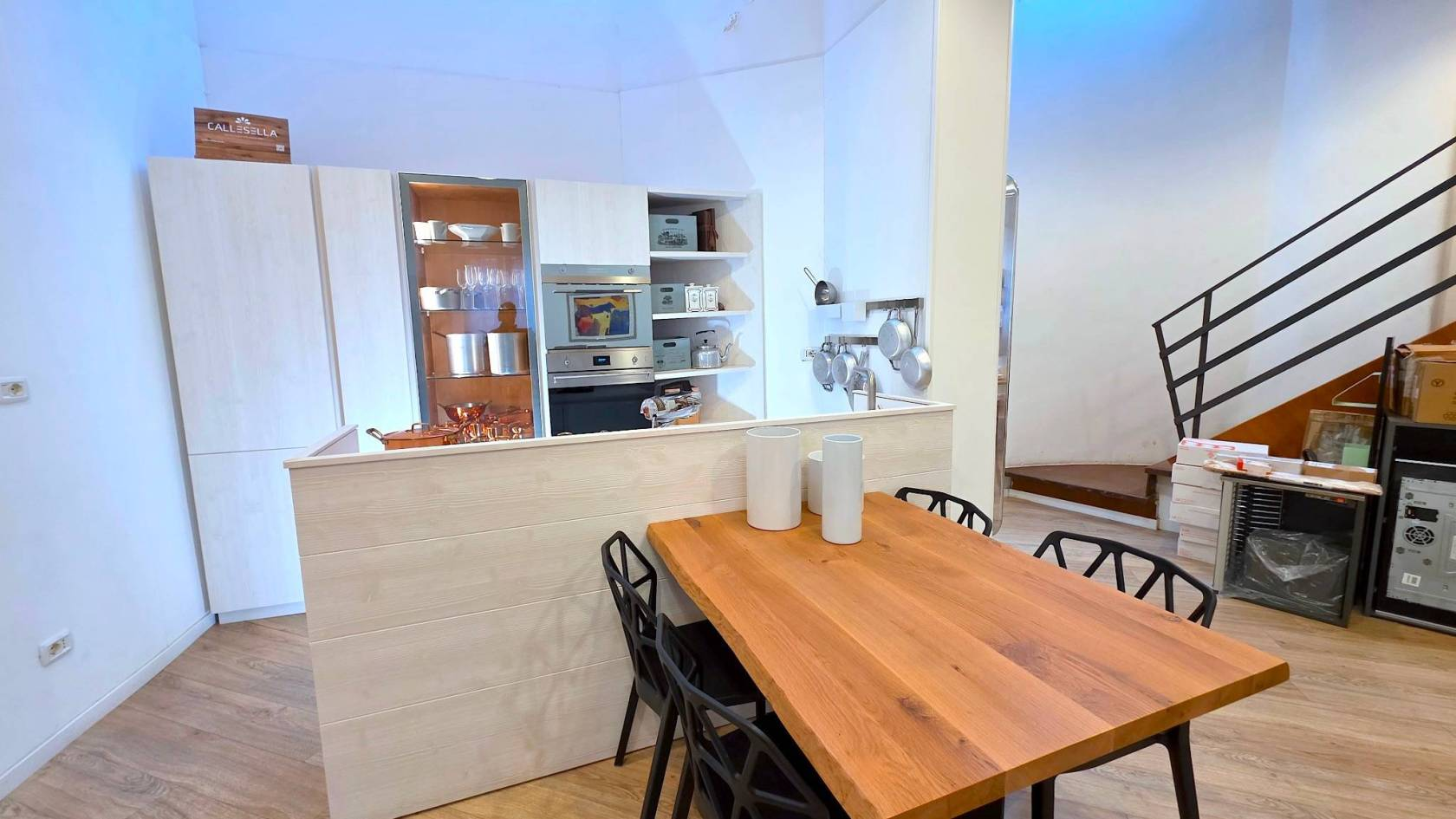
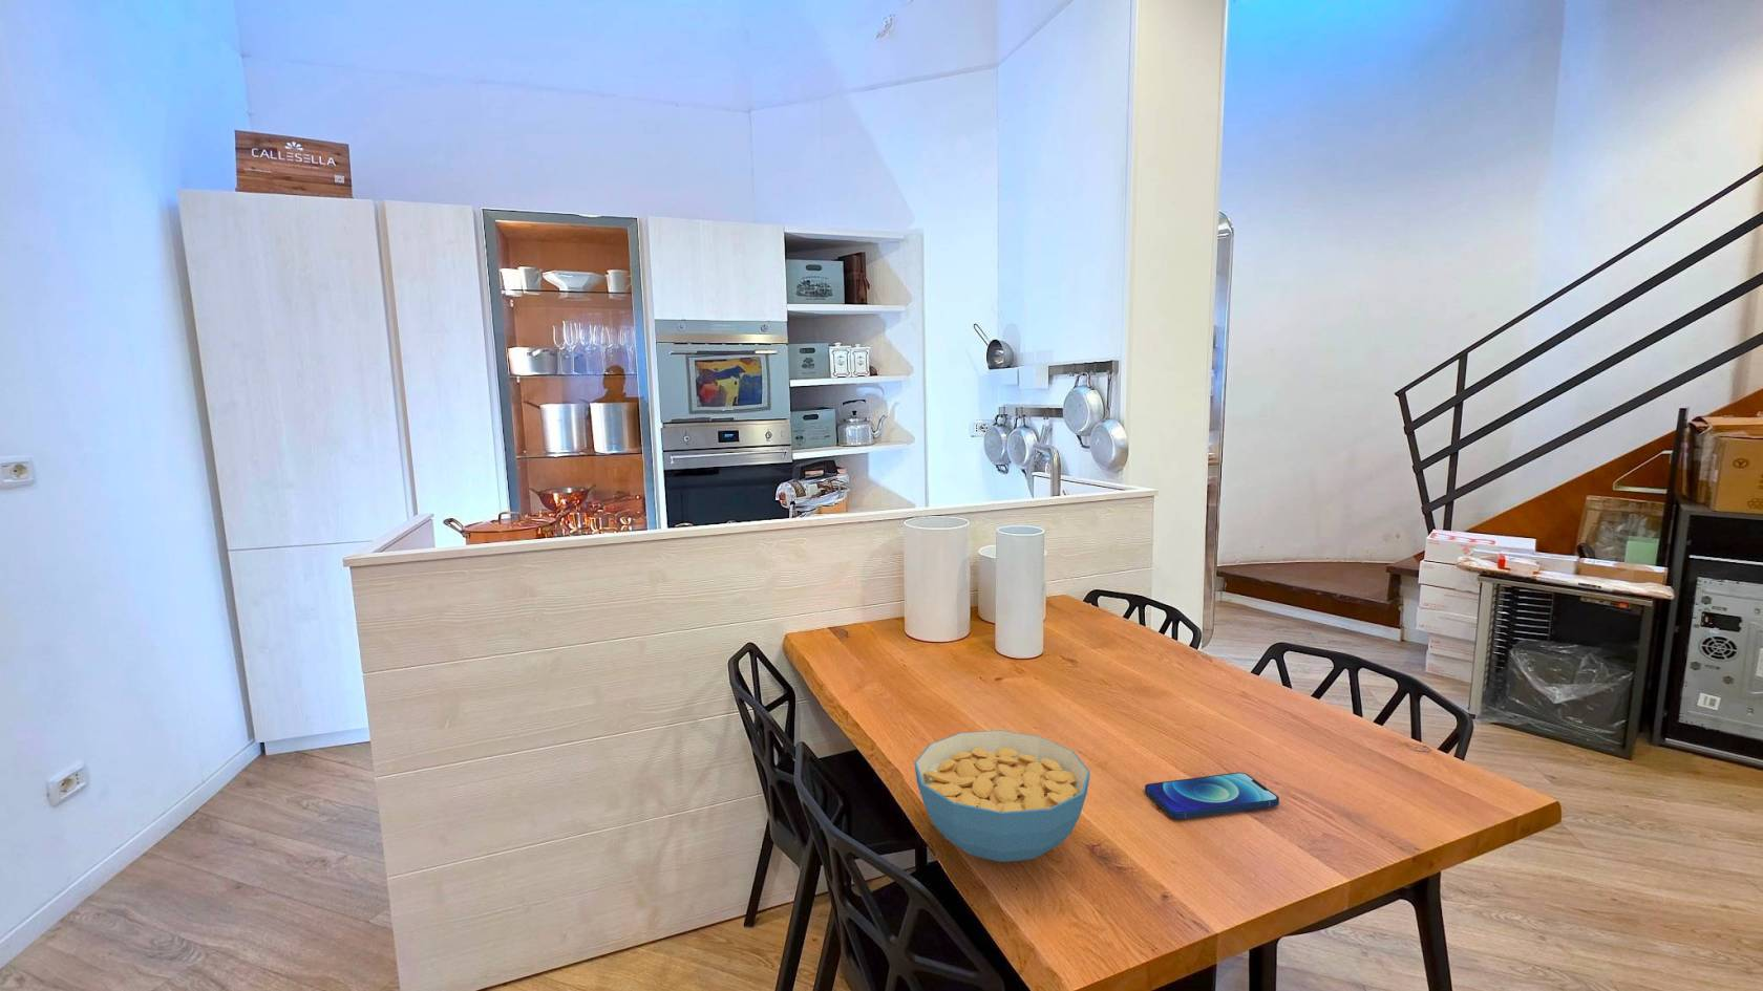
+ smartphone [1144,772,1280,820]
+ cereal bowl [913,728,1091,863]
